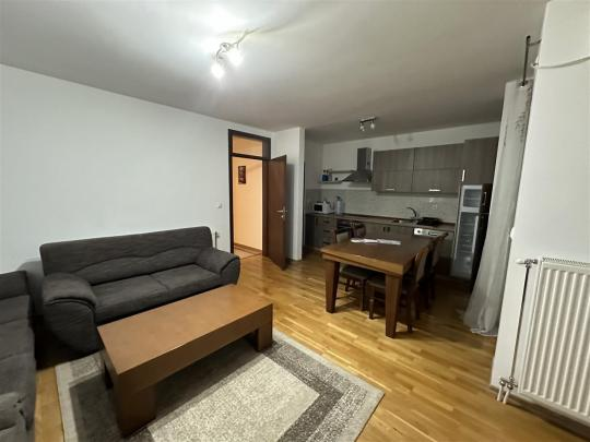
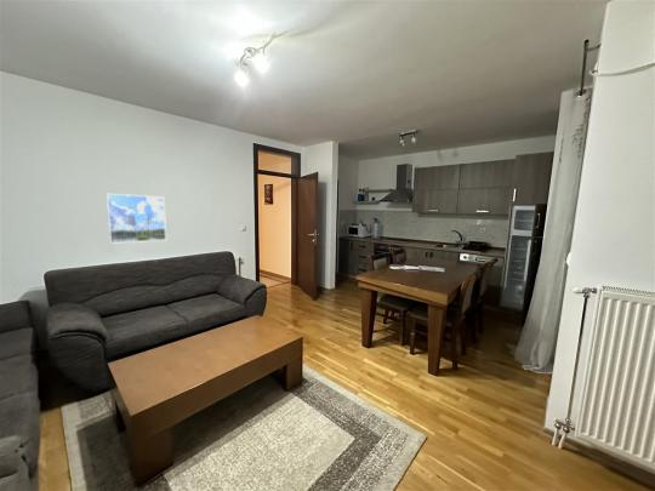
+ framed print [106,193,167,245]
